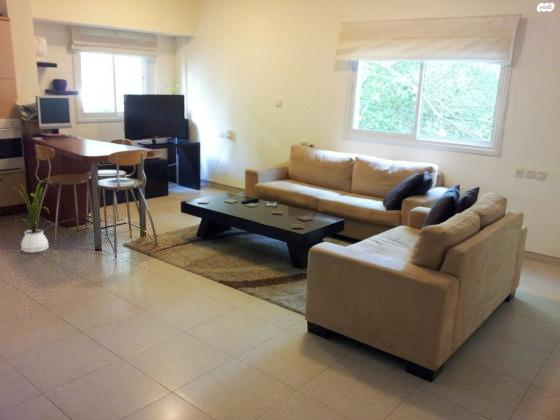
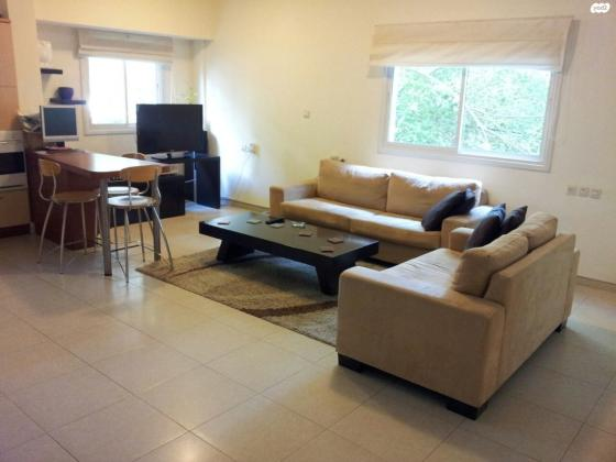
- house plant [12,178,53,254]
